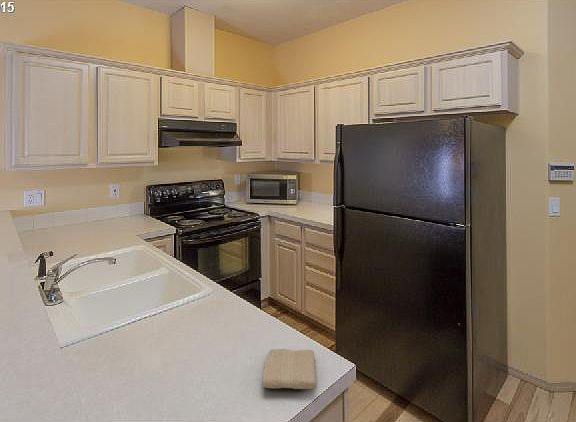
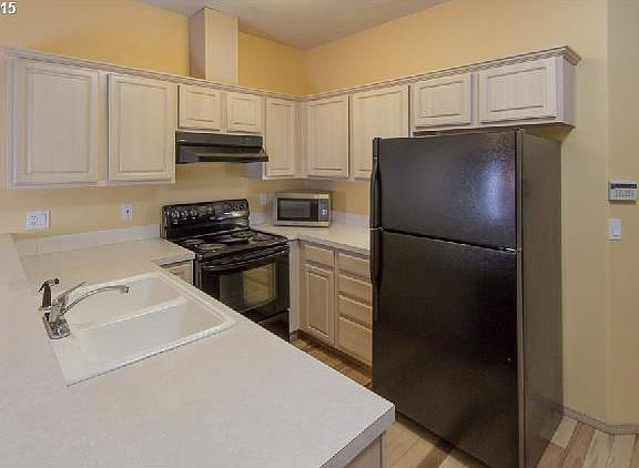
- washcloth [262,348,318,390]
